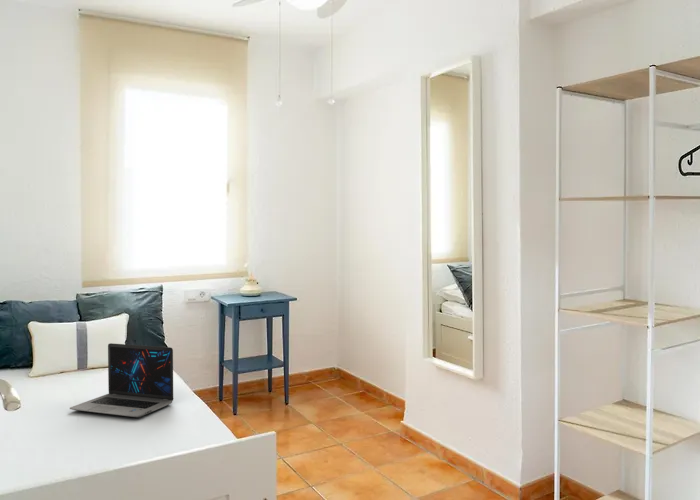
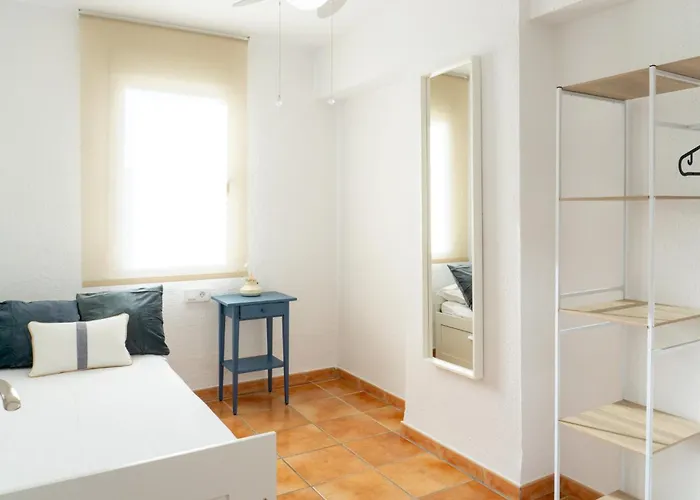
- laptop [69,342,174,418]
